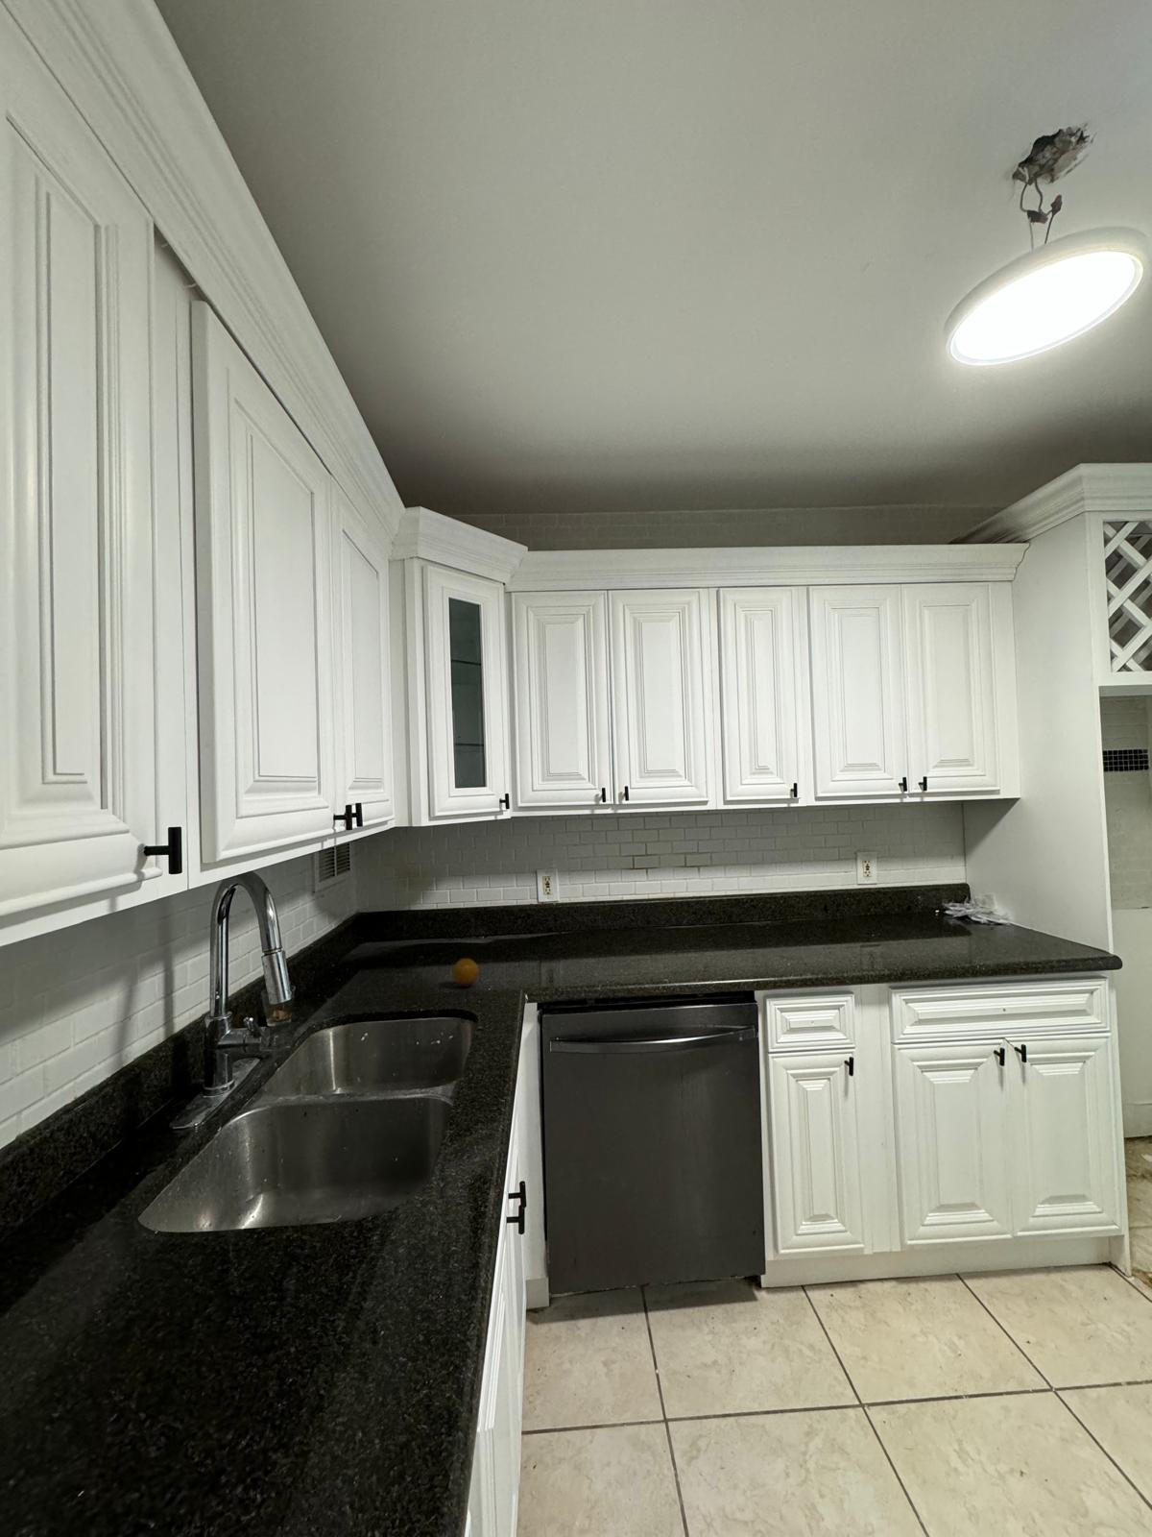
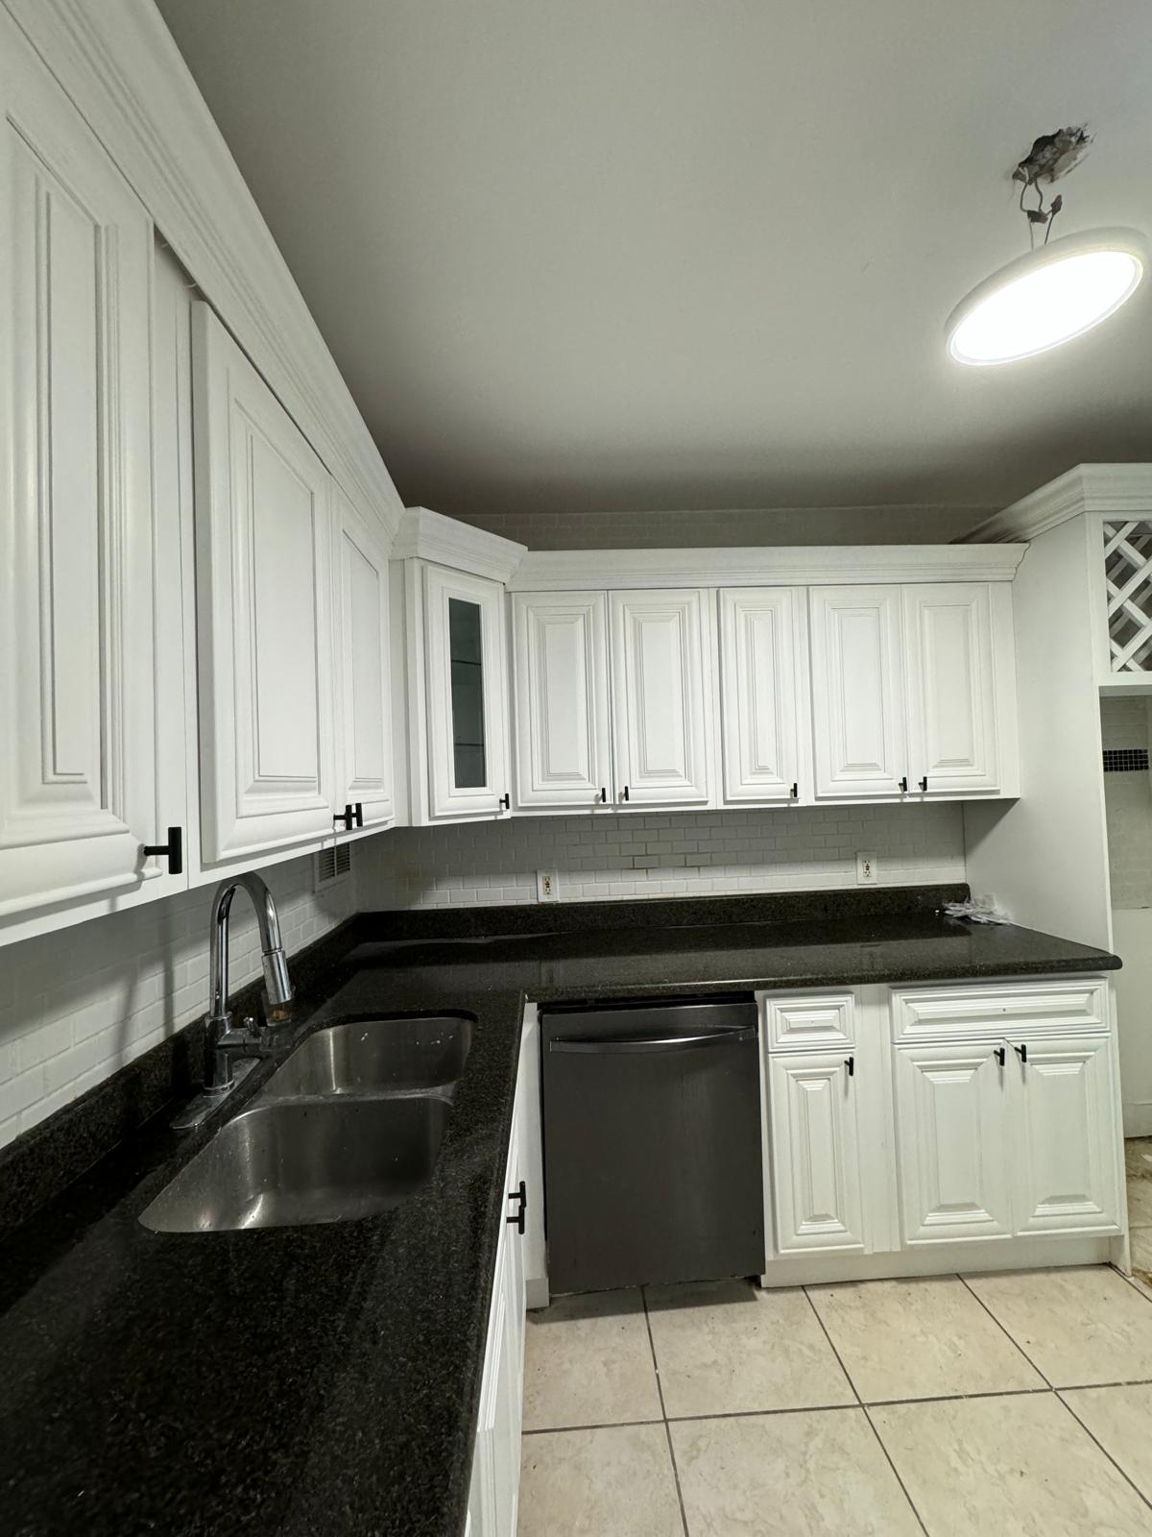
- fruit [453,957,480,988]
